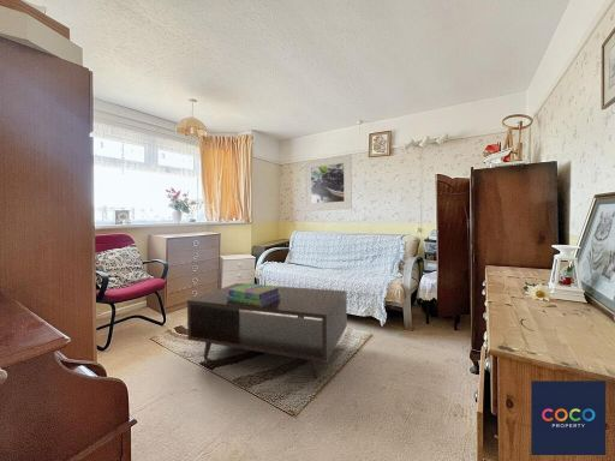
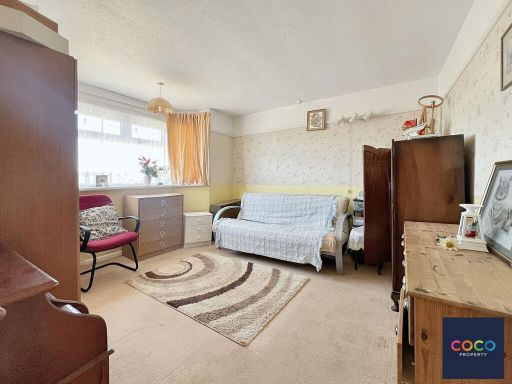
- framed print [304,152,353,212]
- stack of books [227,282,281,306]
- coffee table [186,282,348,381]
